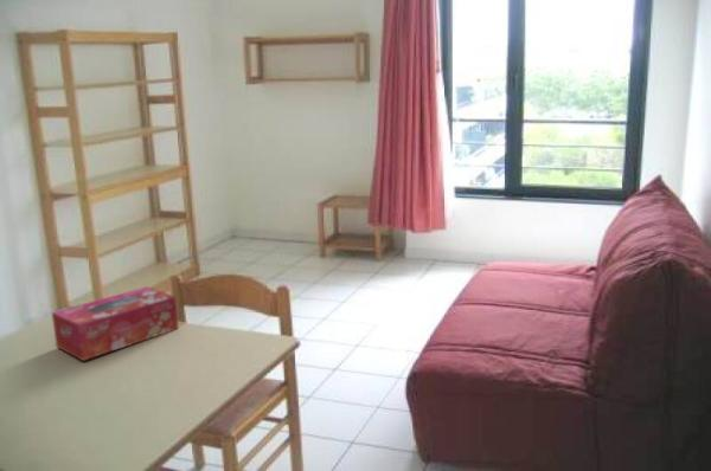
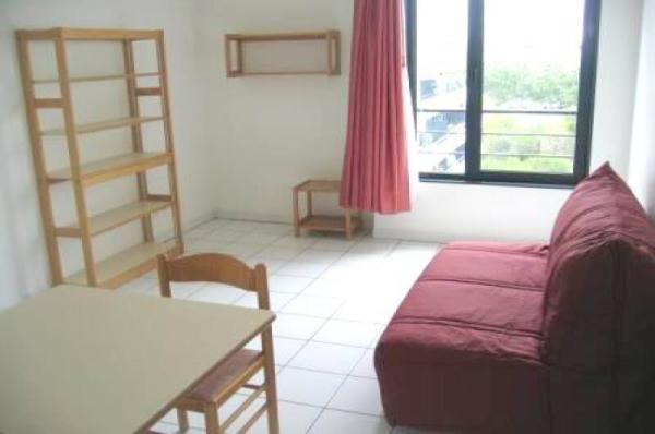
- tissue box [51,285,179,362]
